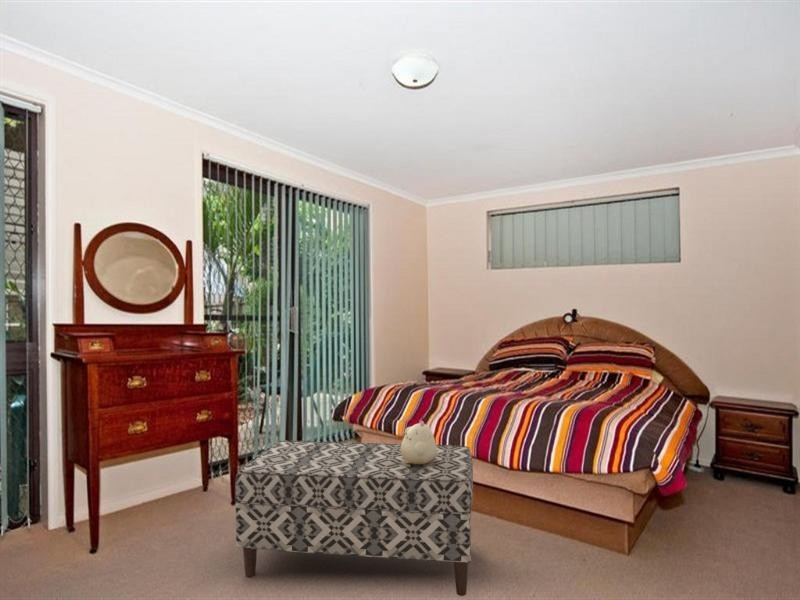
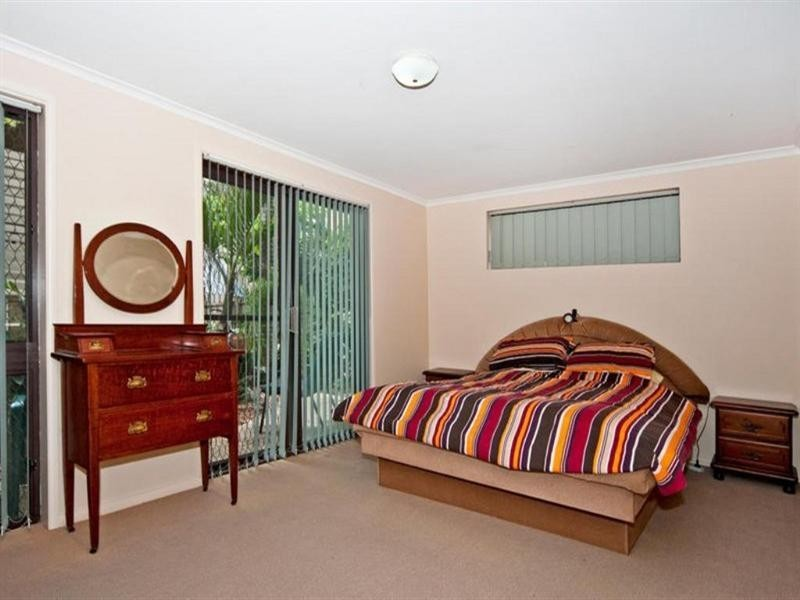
- bench [234,440,474,597]
- plush toy [401,420,439,464]
